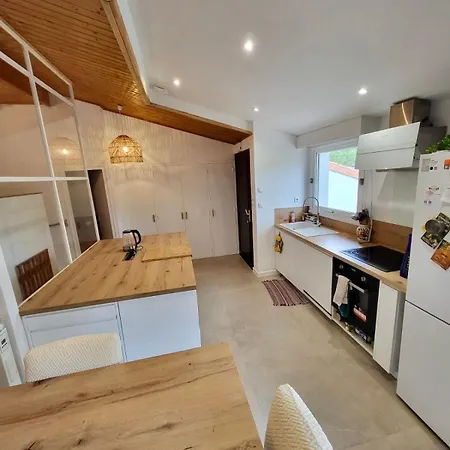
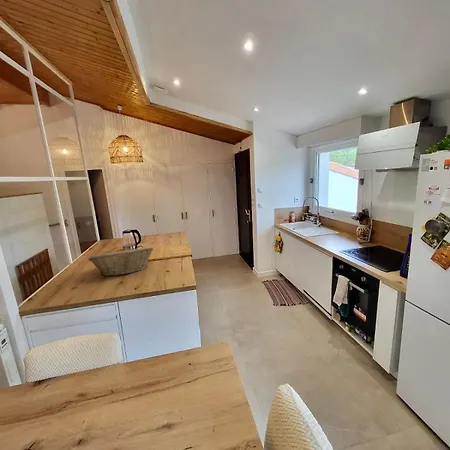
+ fruit basket [87,245,154,277]
